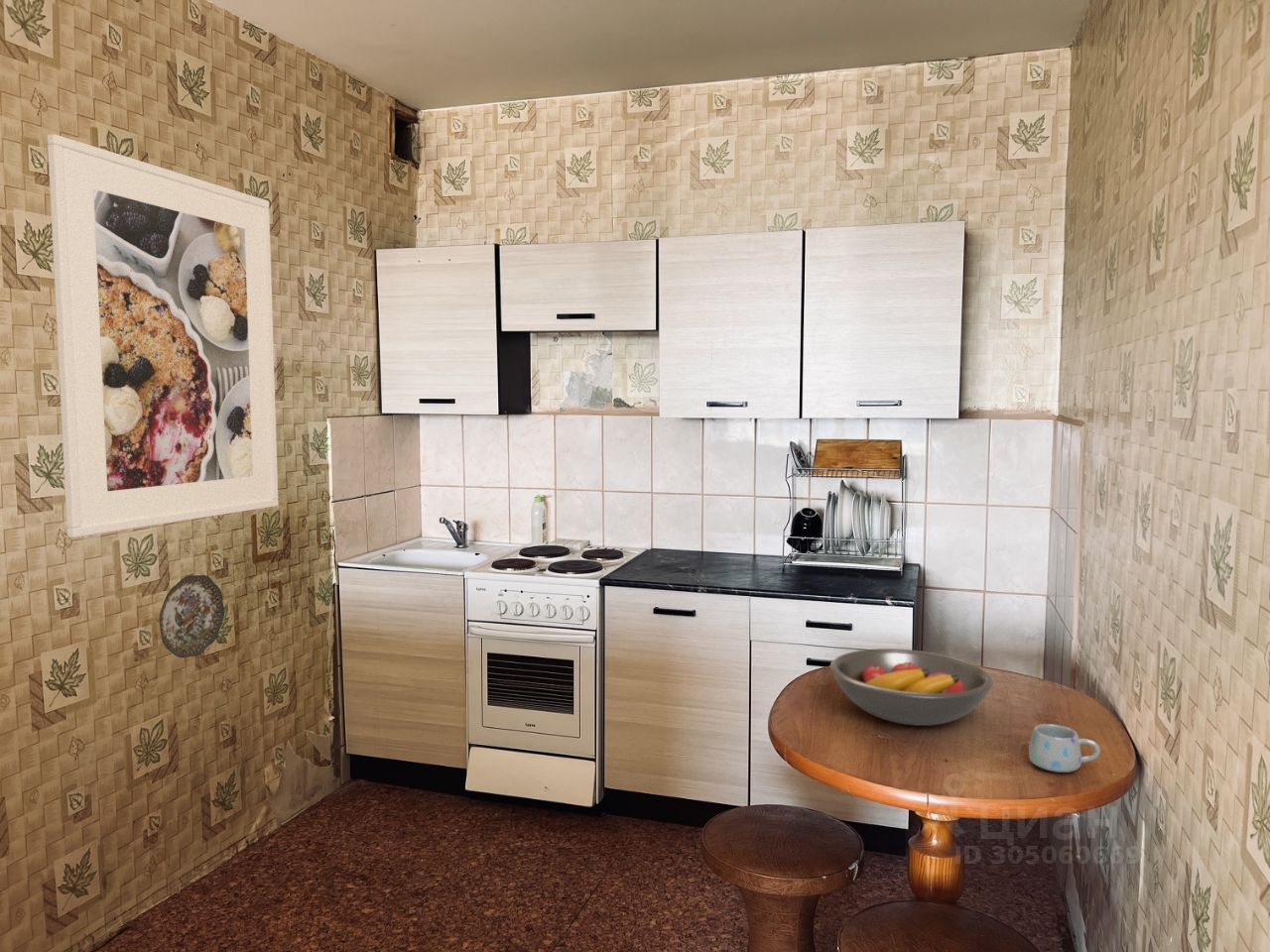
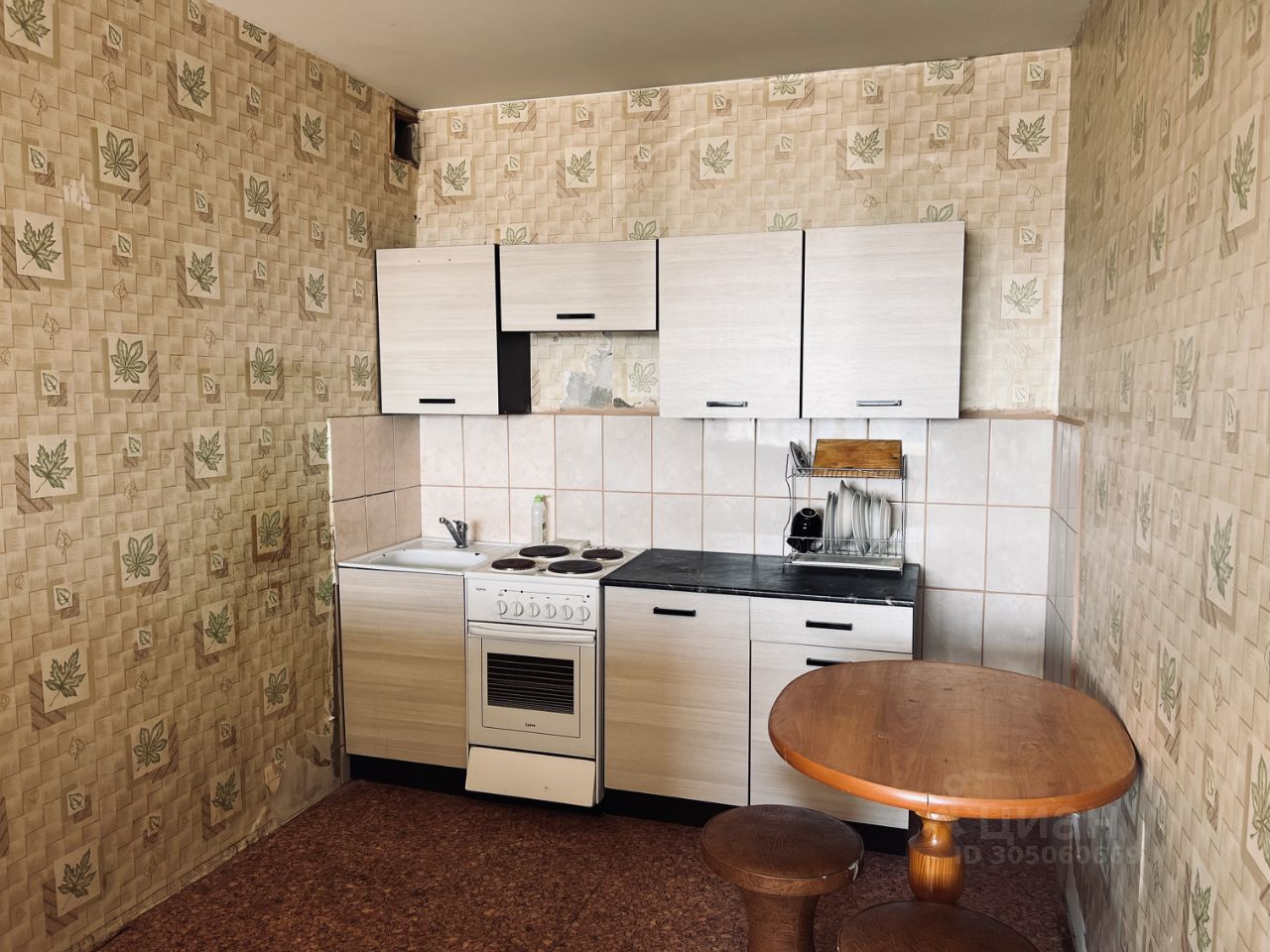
- mug [1028,723,1101,773]
- decorative plate [158,574,225,658]
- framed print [47,133,280,538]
- fruit bowl [829,648,995,727]
